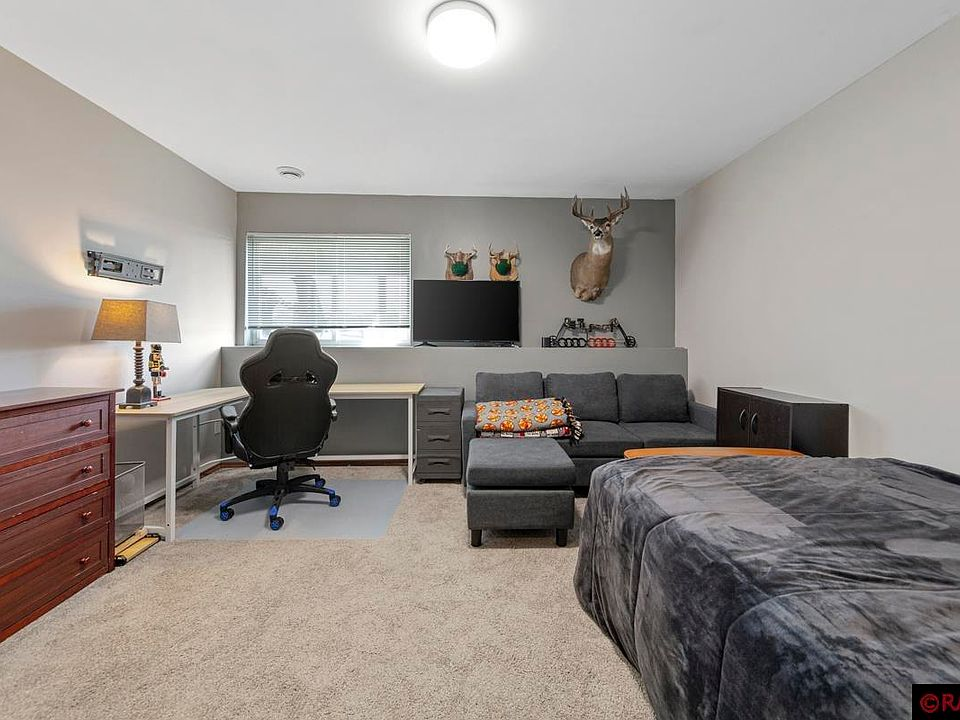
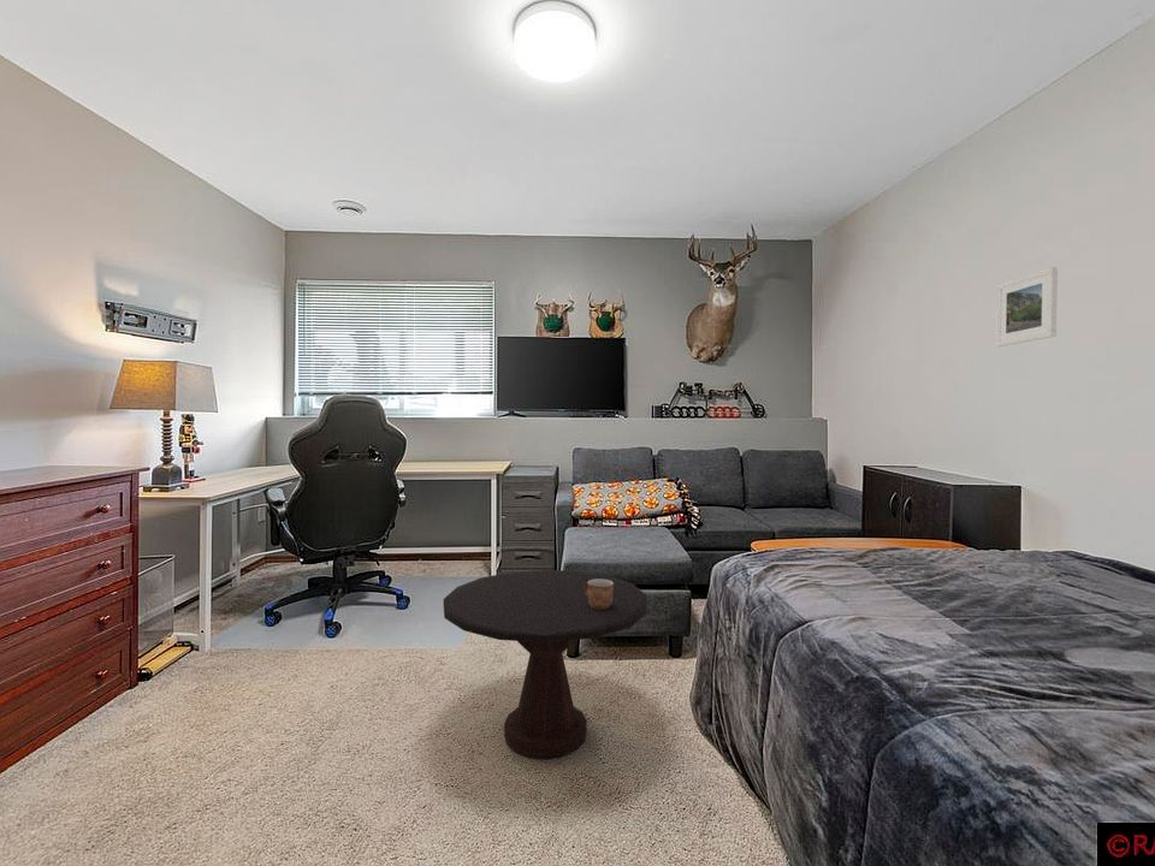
+ side table [443,569,648,760]
+ mug [585,579,614,610]
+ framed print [995,266,1059,348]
